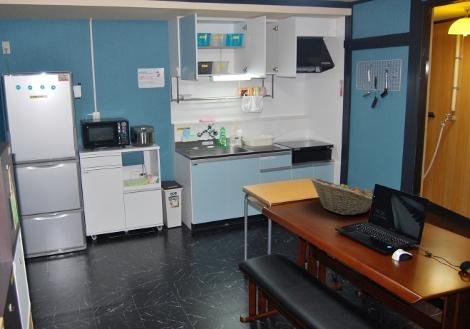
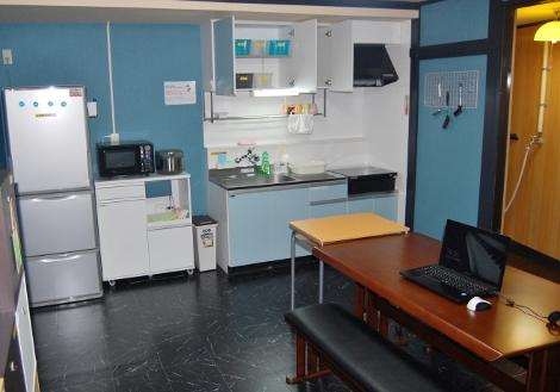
- fruit basket [309,177,374,216]
